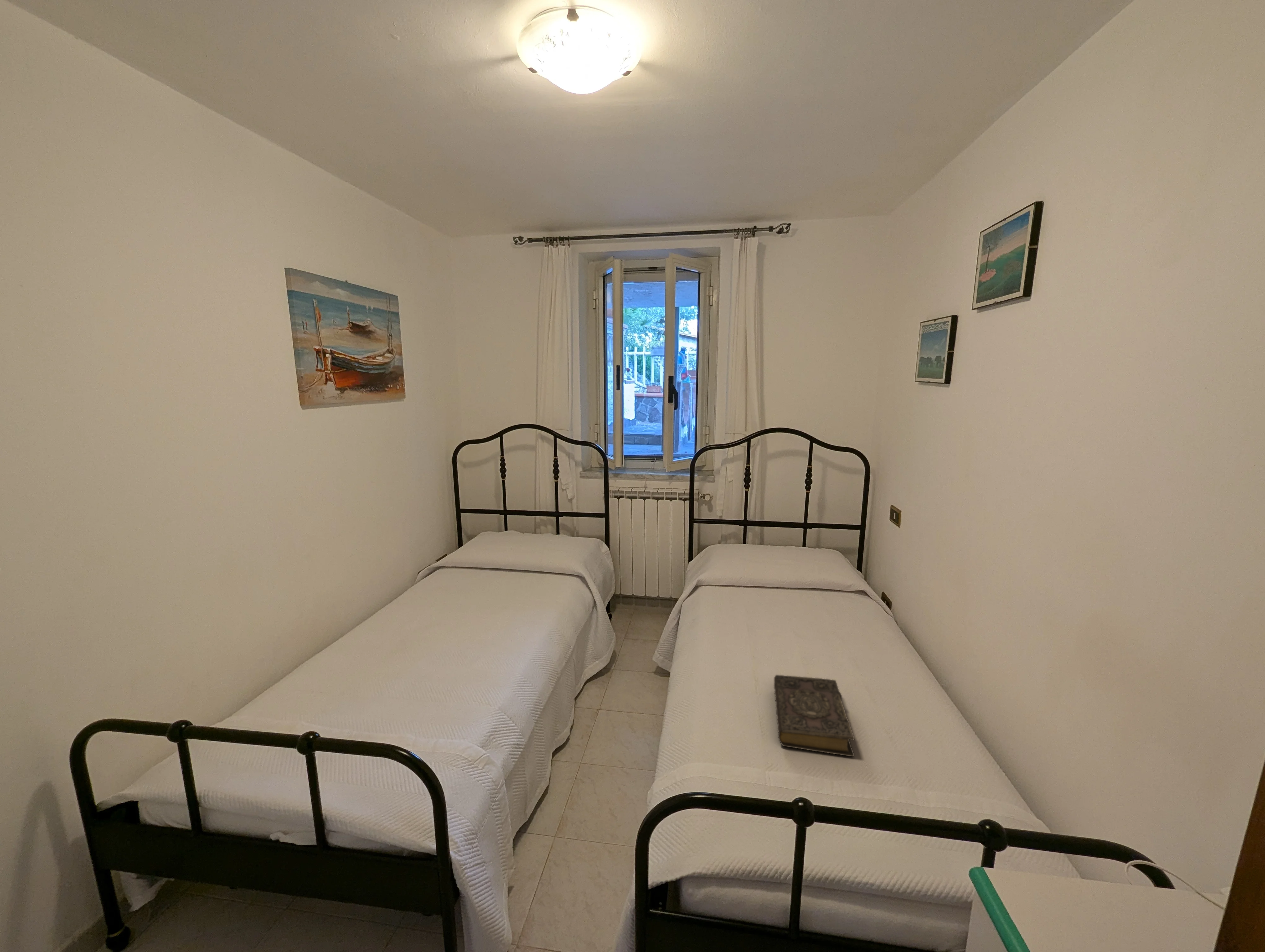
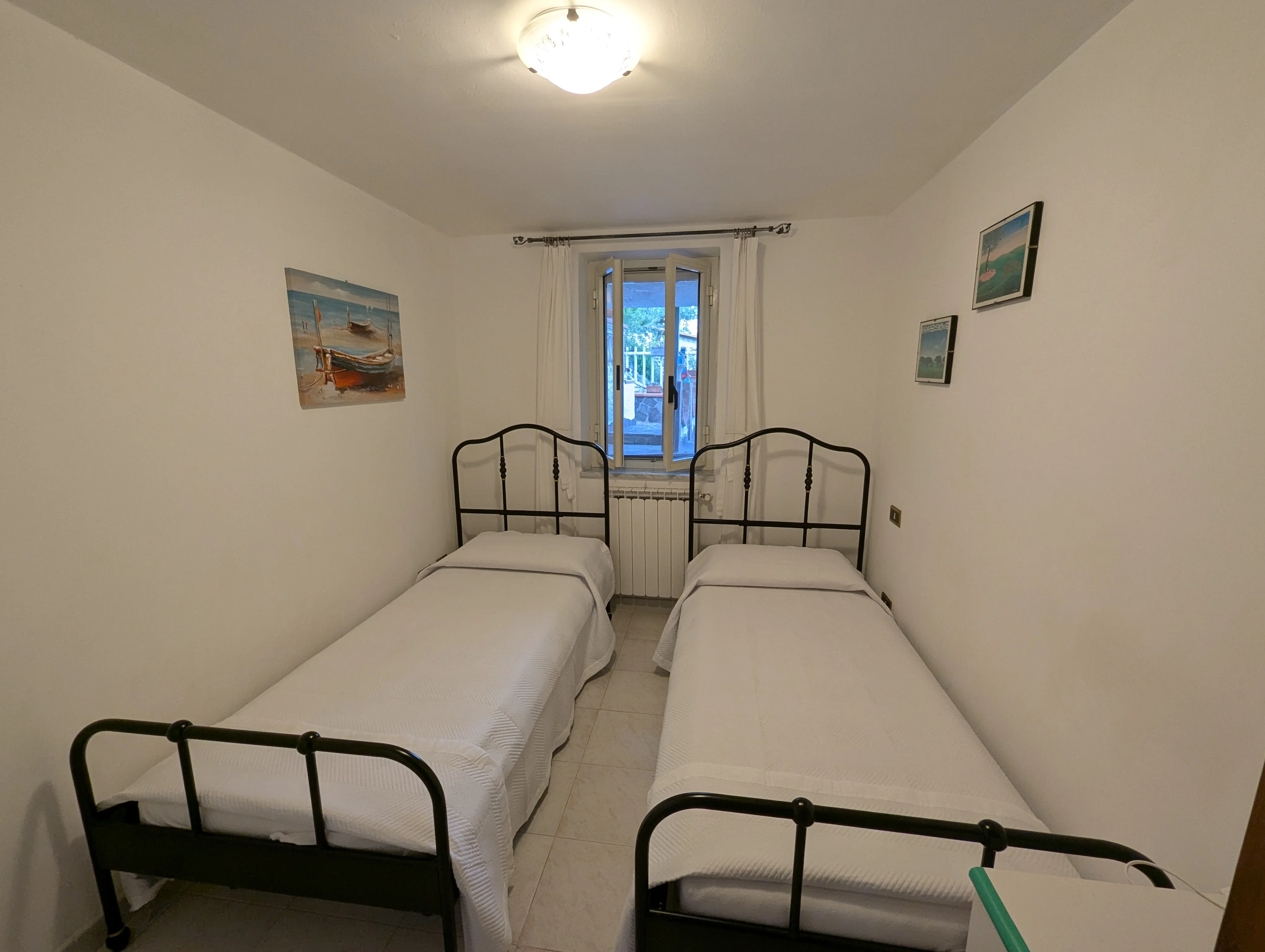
- book [774,675,855,757]
